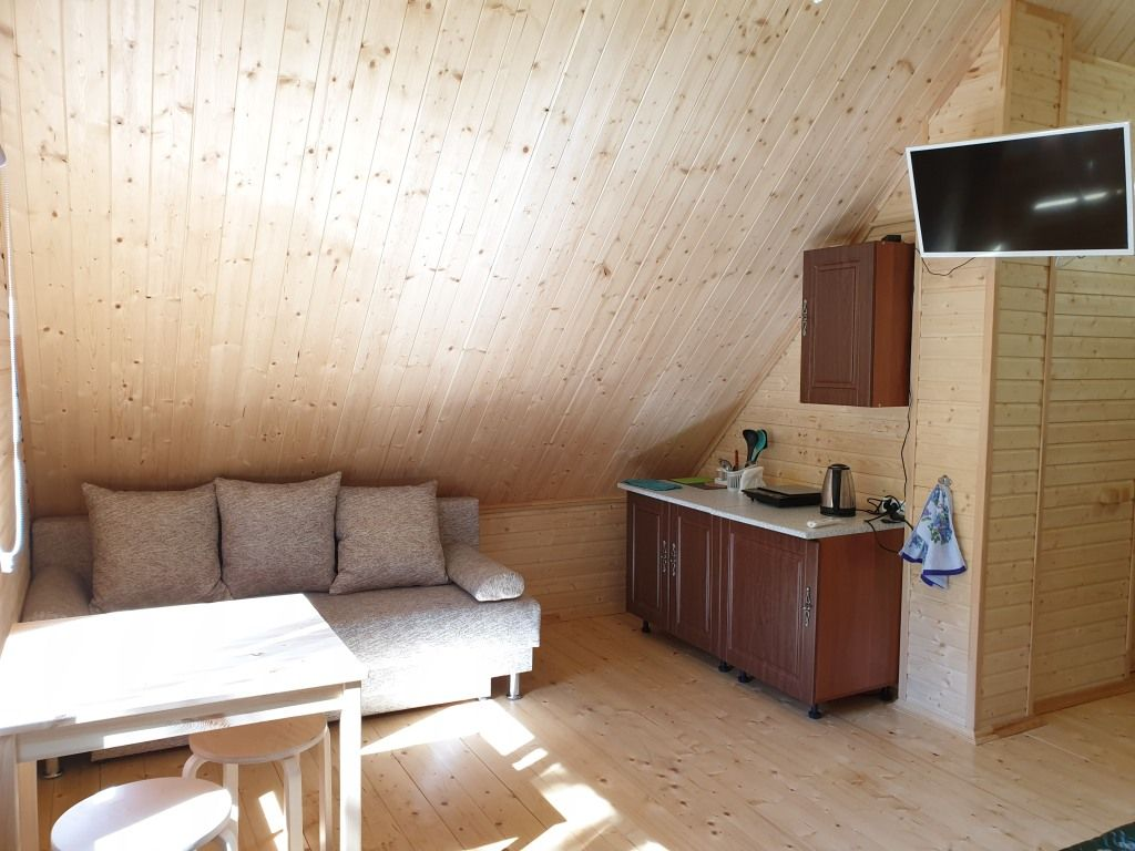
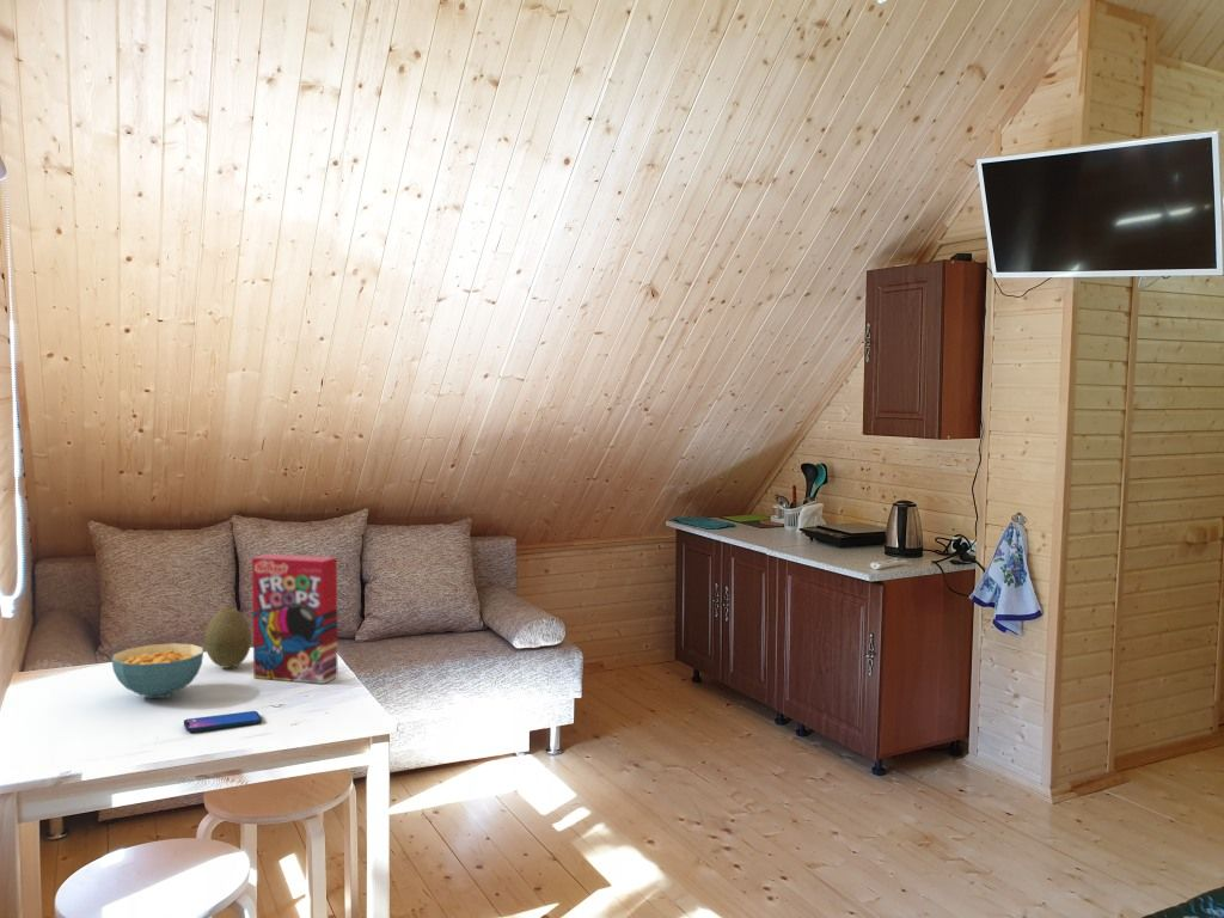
+ cereal bowl [110,642,204,699]
+ fruit [203,608,252,669]
+ cereal box [251,553,338,685]
+ smartphone [183,710,263,733]
